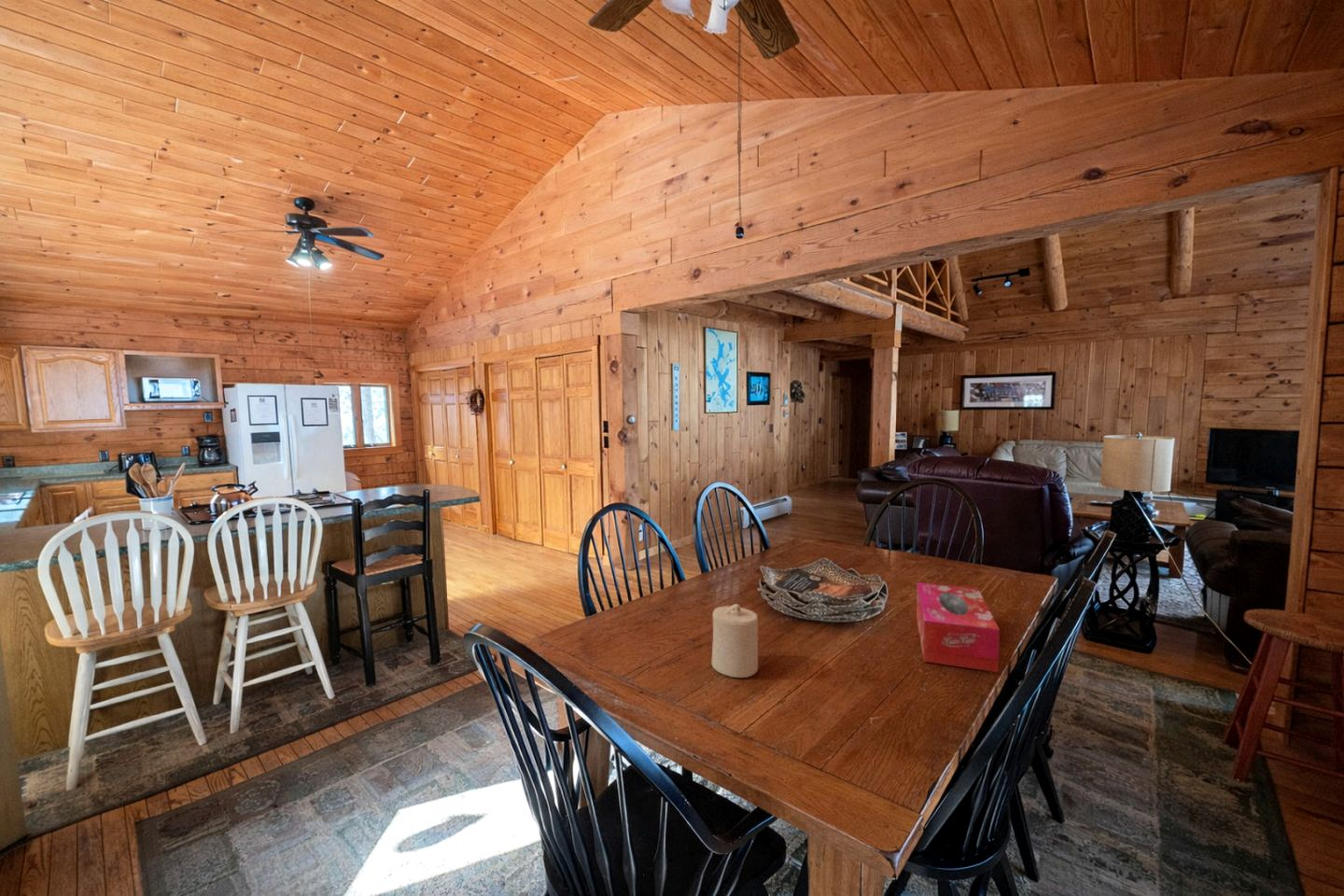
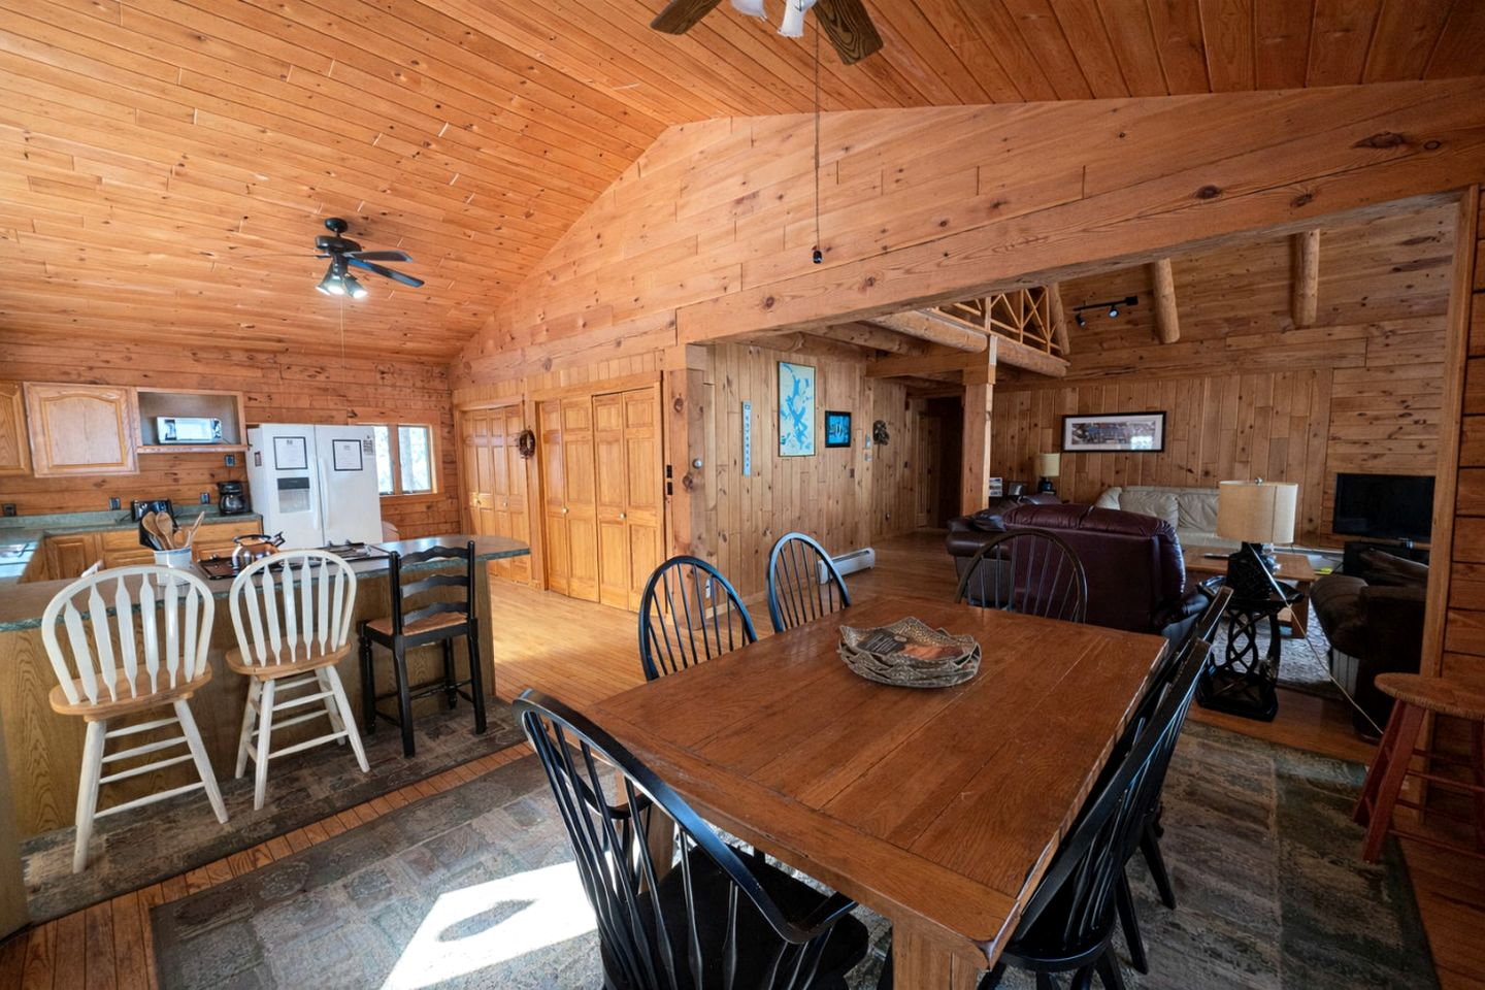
- tissue box [916,581,1001,673]
- candle [711,603,759,679]
